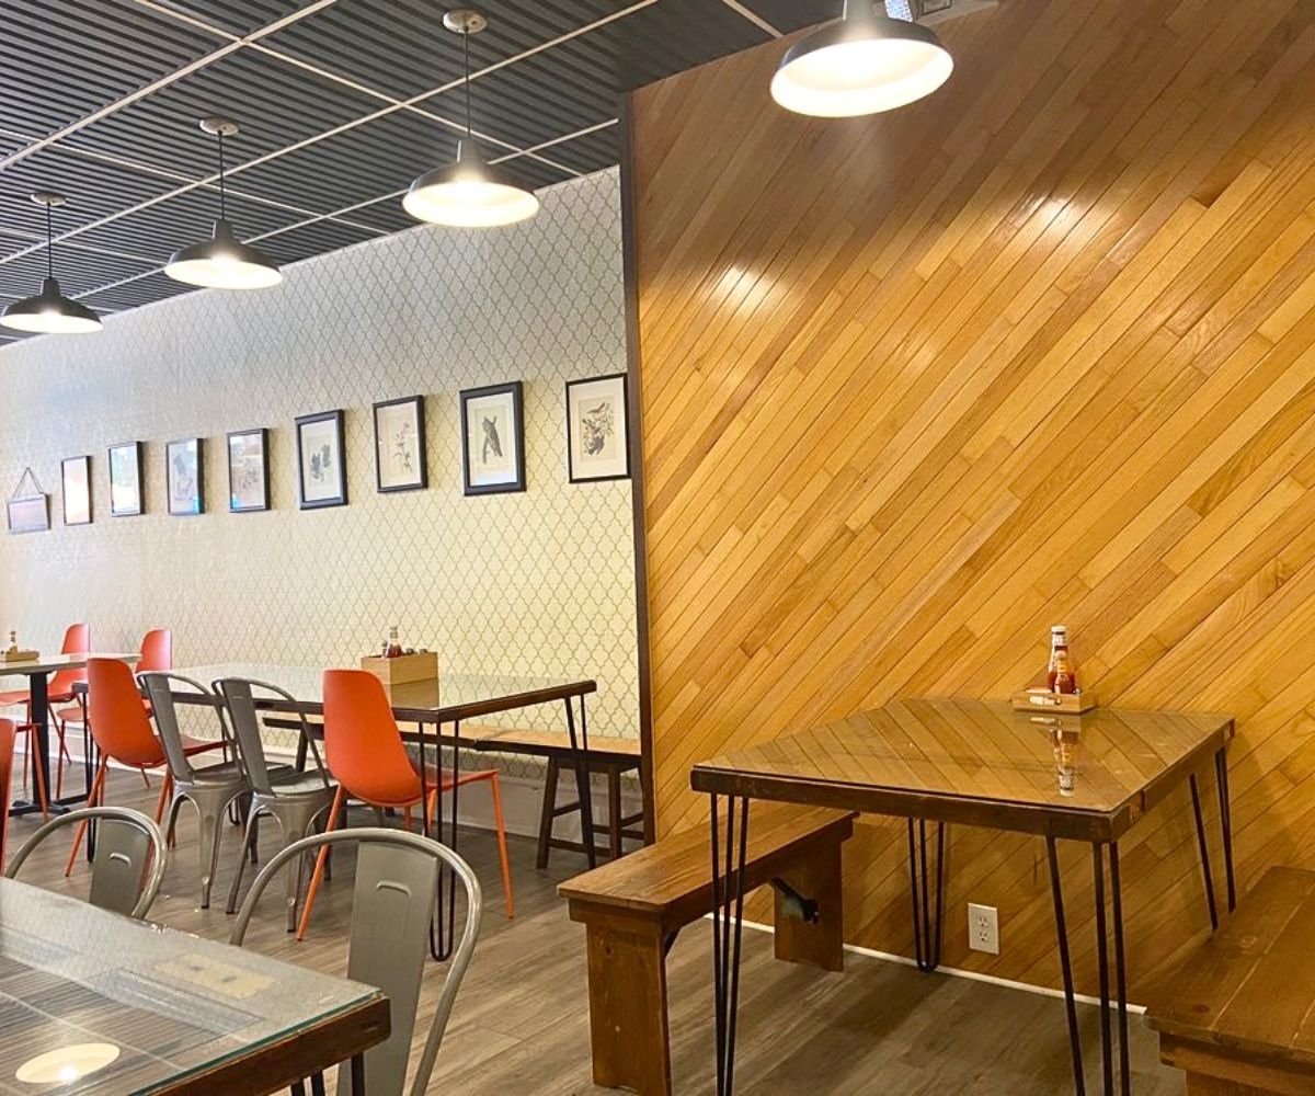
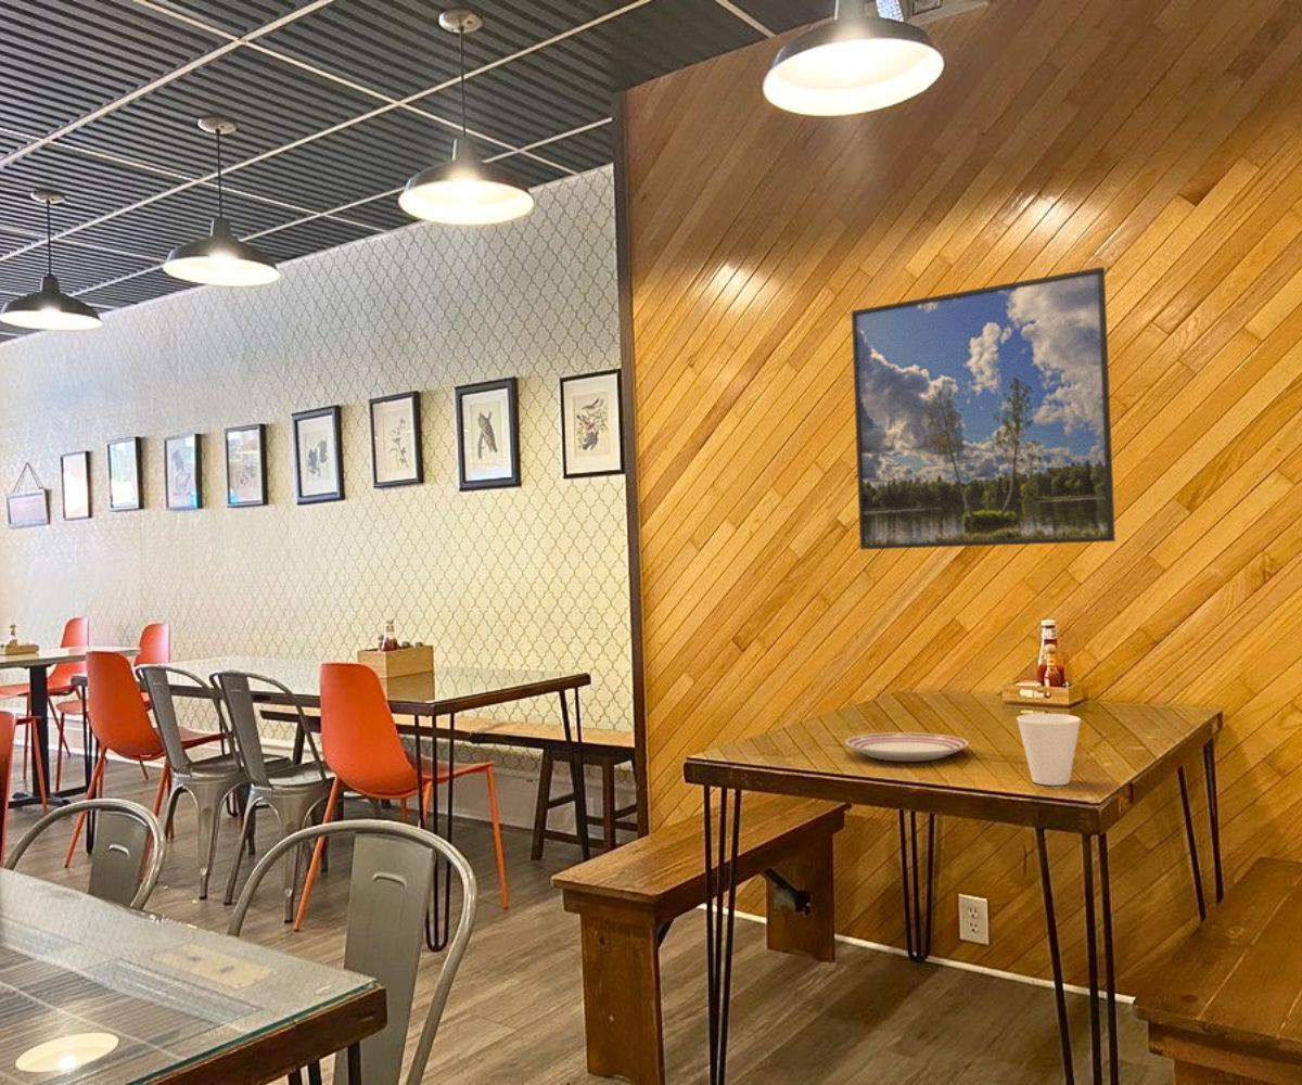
+ cup [1016,713,1082,787]
+ dinner plate [844,731,970,763]
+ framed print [851,266,1116,550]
